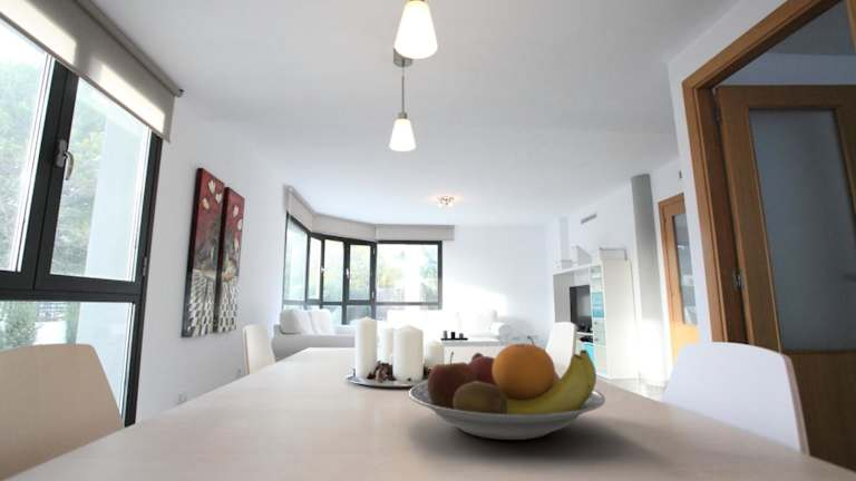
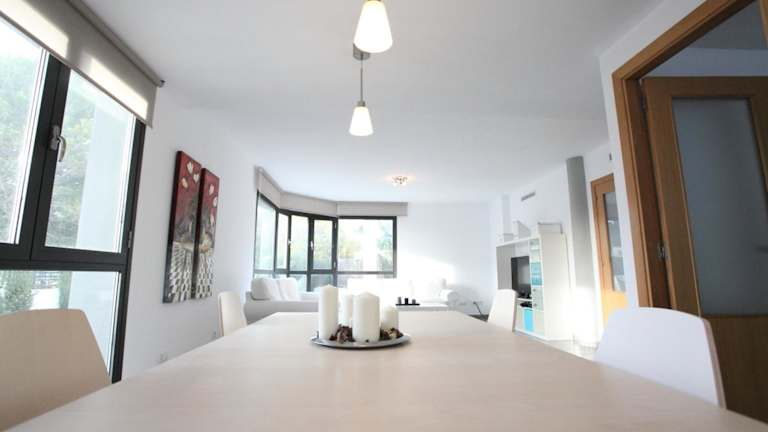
- fruit bowl [408,342,606,441]
